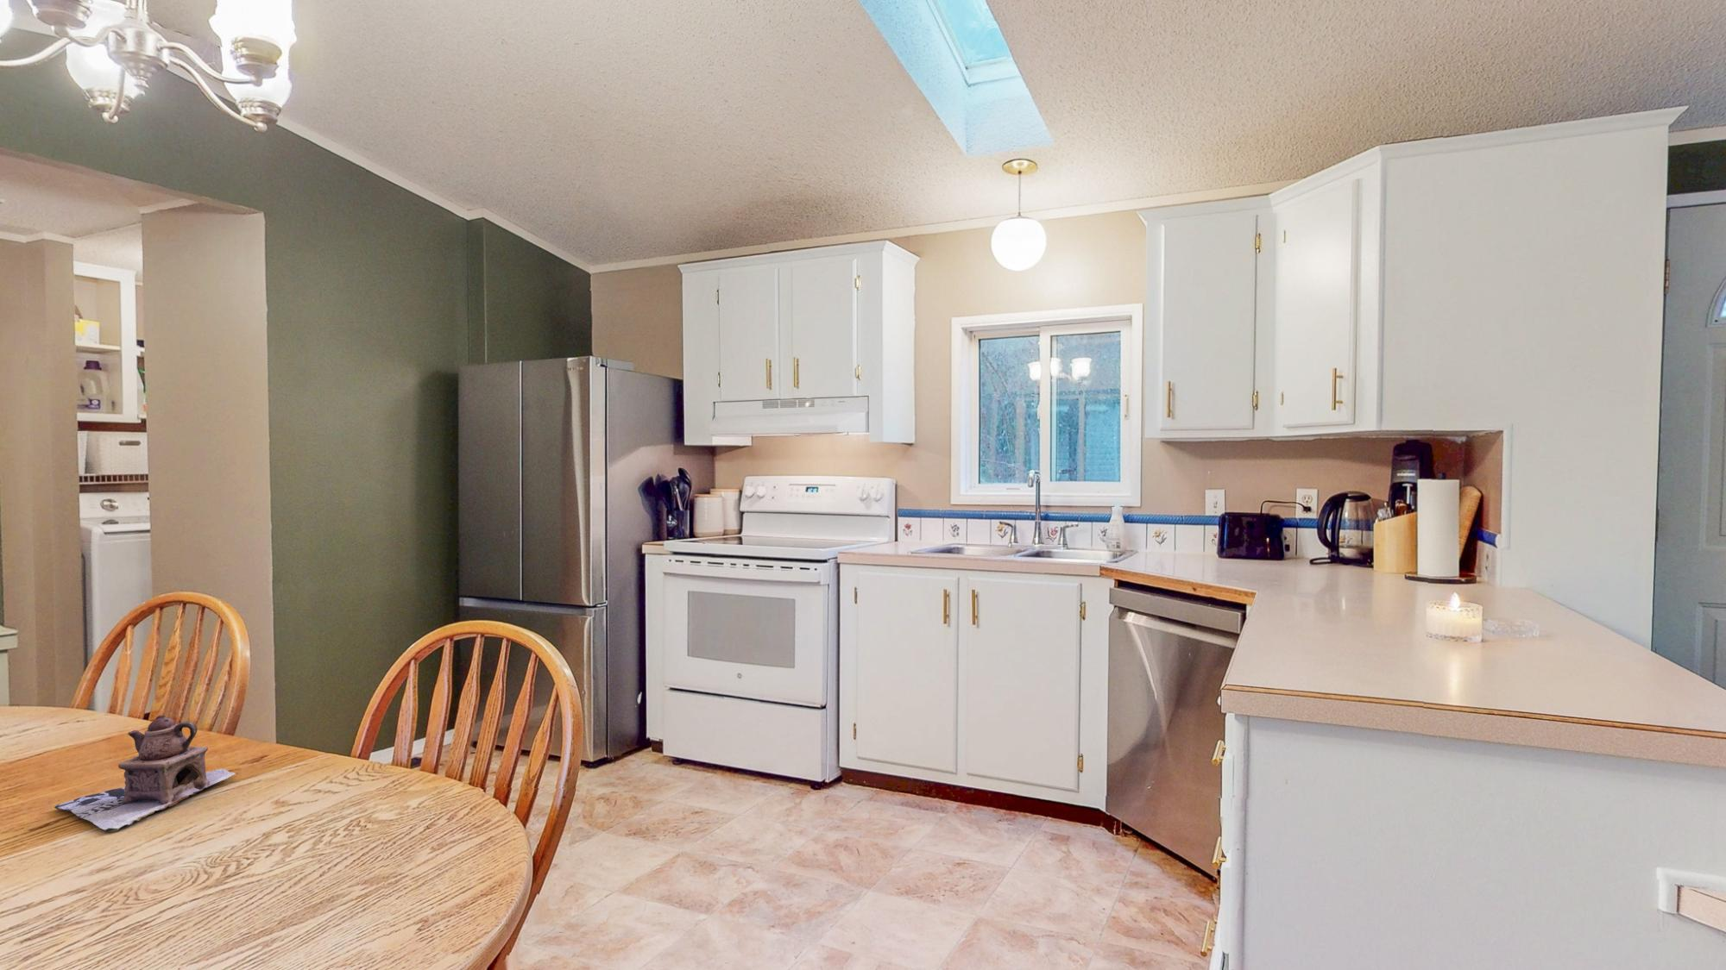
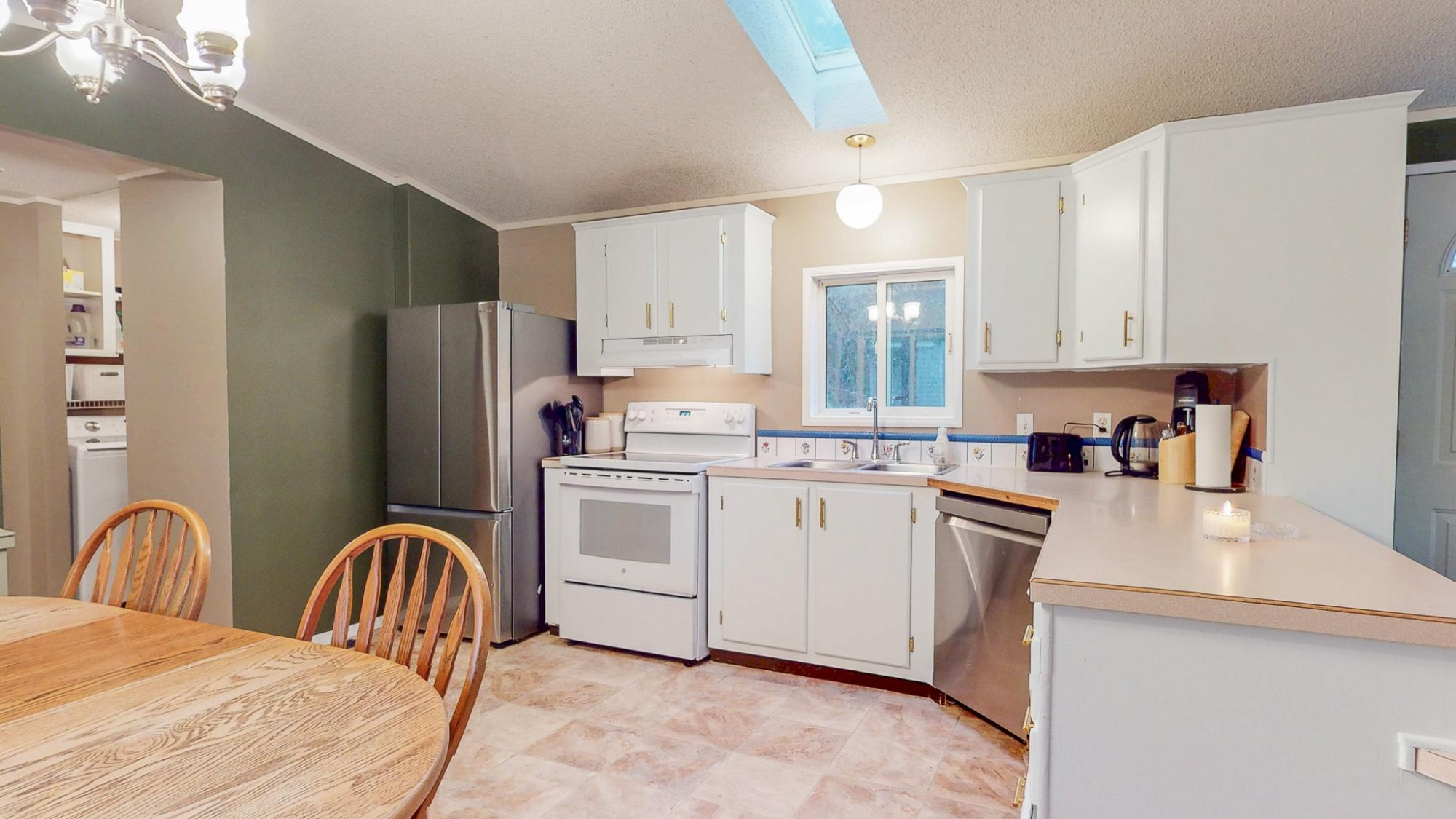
- teapot [53,715,237,833]
